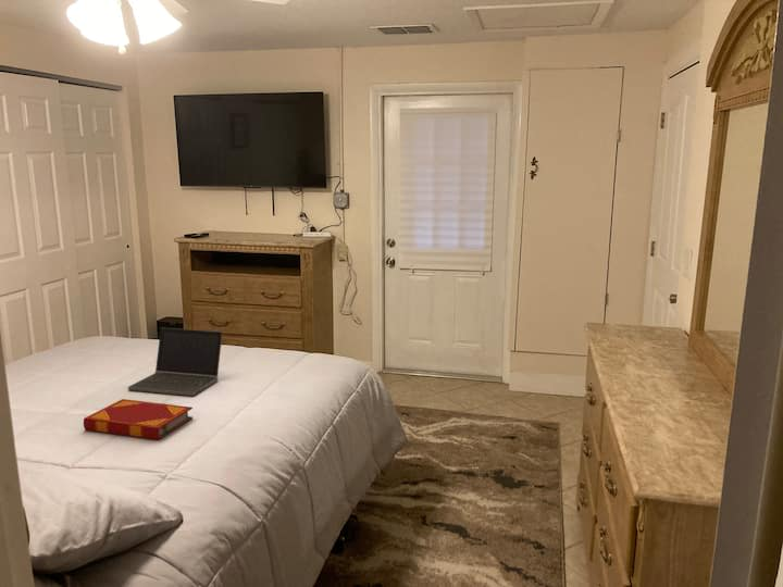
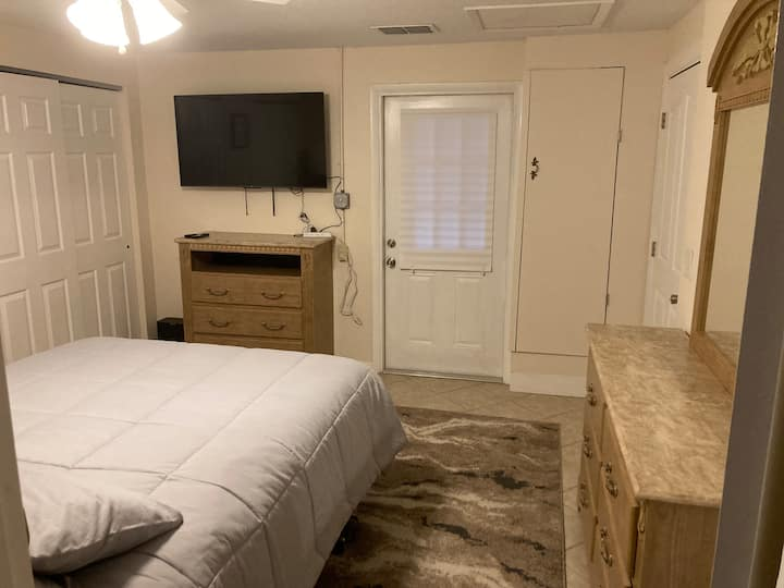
- hardback book [83,398,194,440]
- laptop computer [127,327,224,397]
